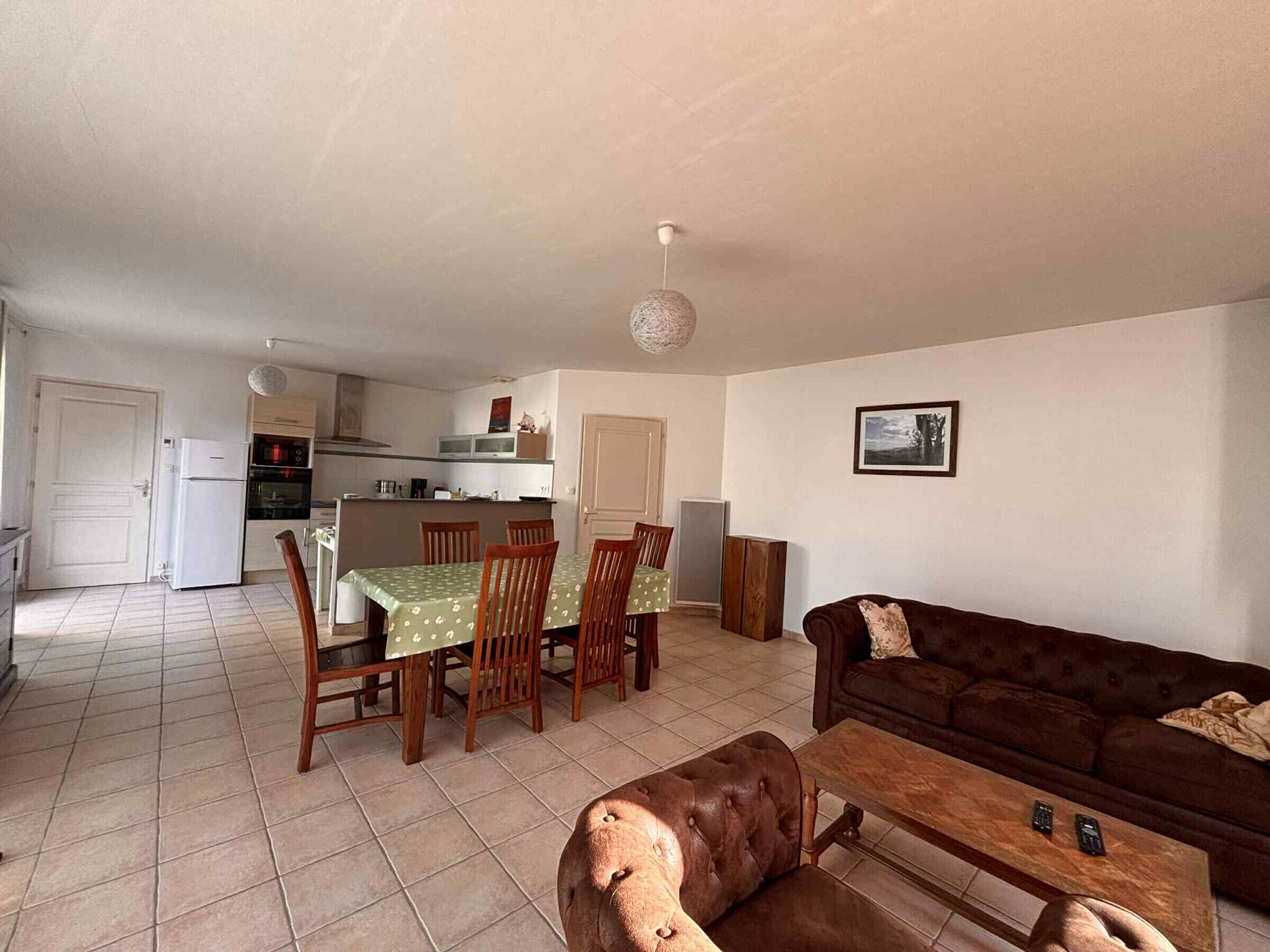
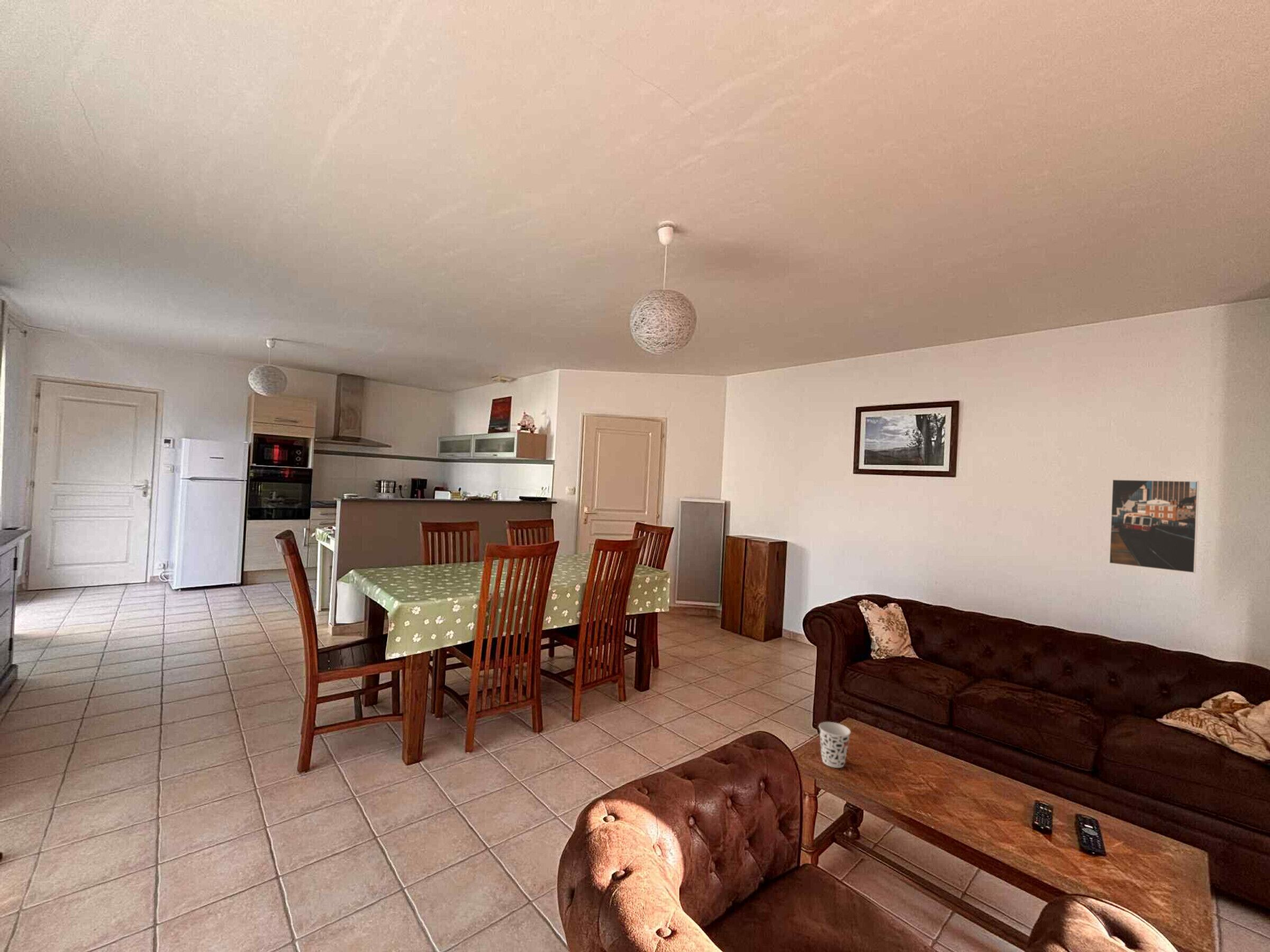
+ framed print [1108,479,1200,574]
+ cup [818,721,851,768]
